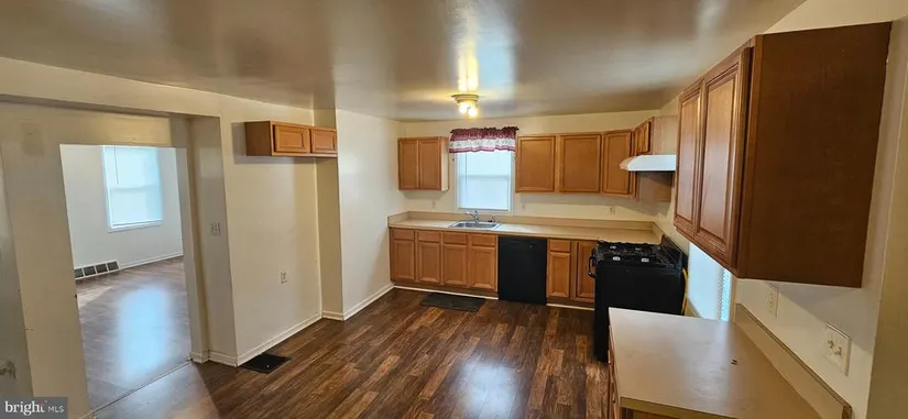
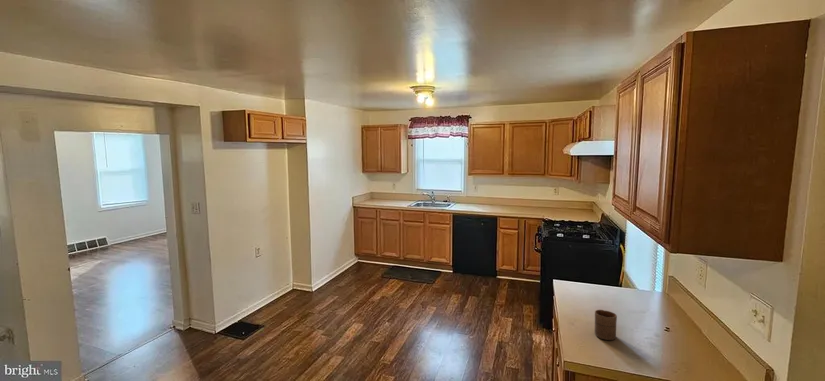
+ cup [594,309,618,341]
